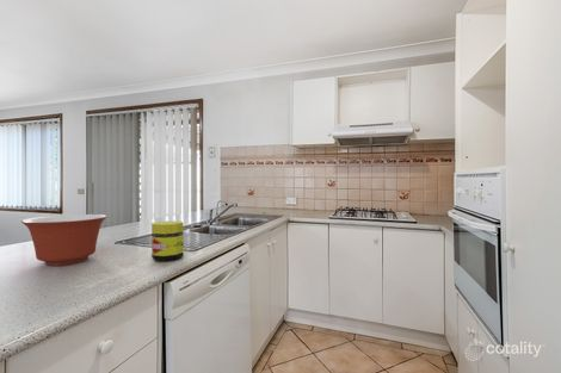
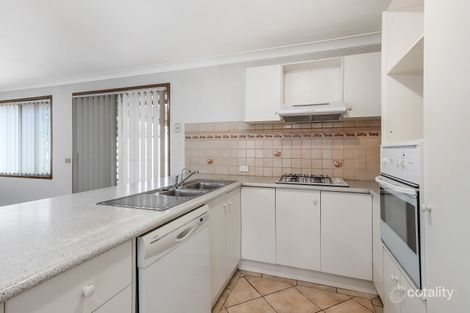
- mixing bowl [20,213,107,267]
- jar [150,219,185,261]
